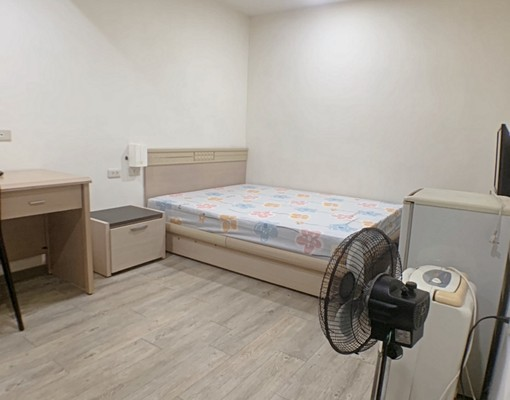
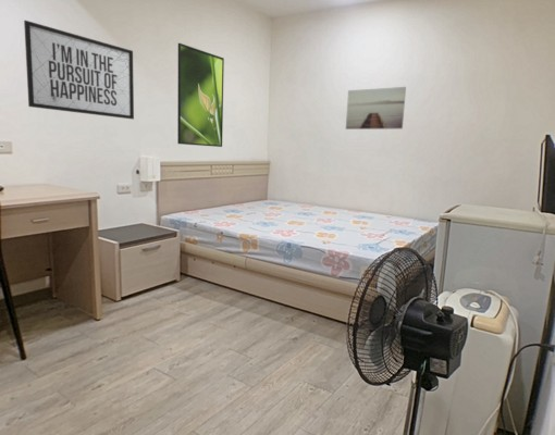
+ mirror [23,20,135,121]
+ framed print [176,42,225,148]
+ wall art [345,86,407,130]
